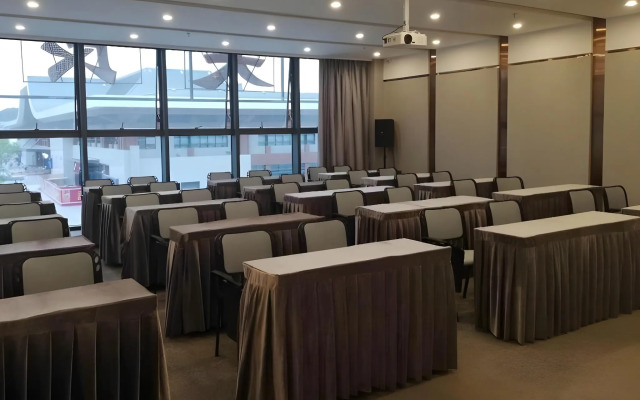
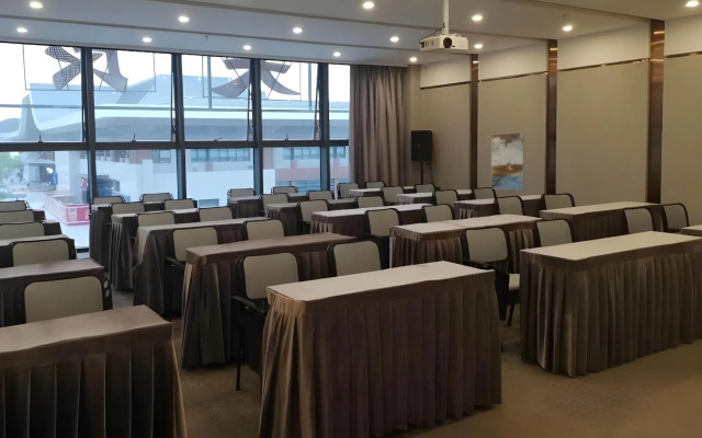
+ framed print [490,131,525,191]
